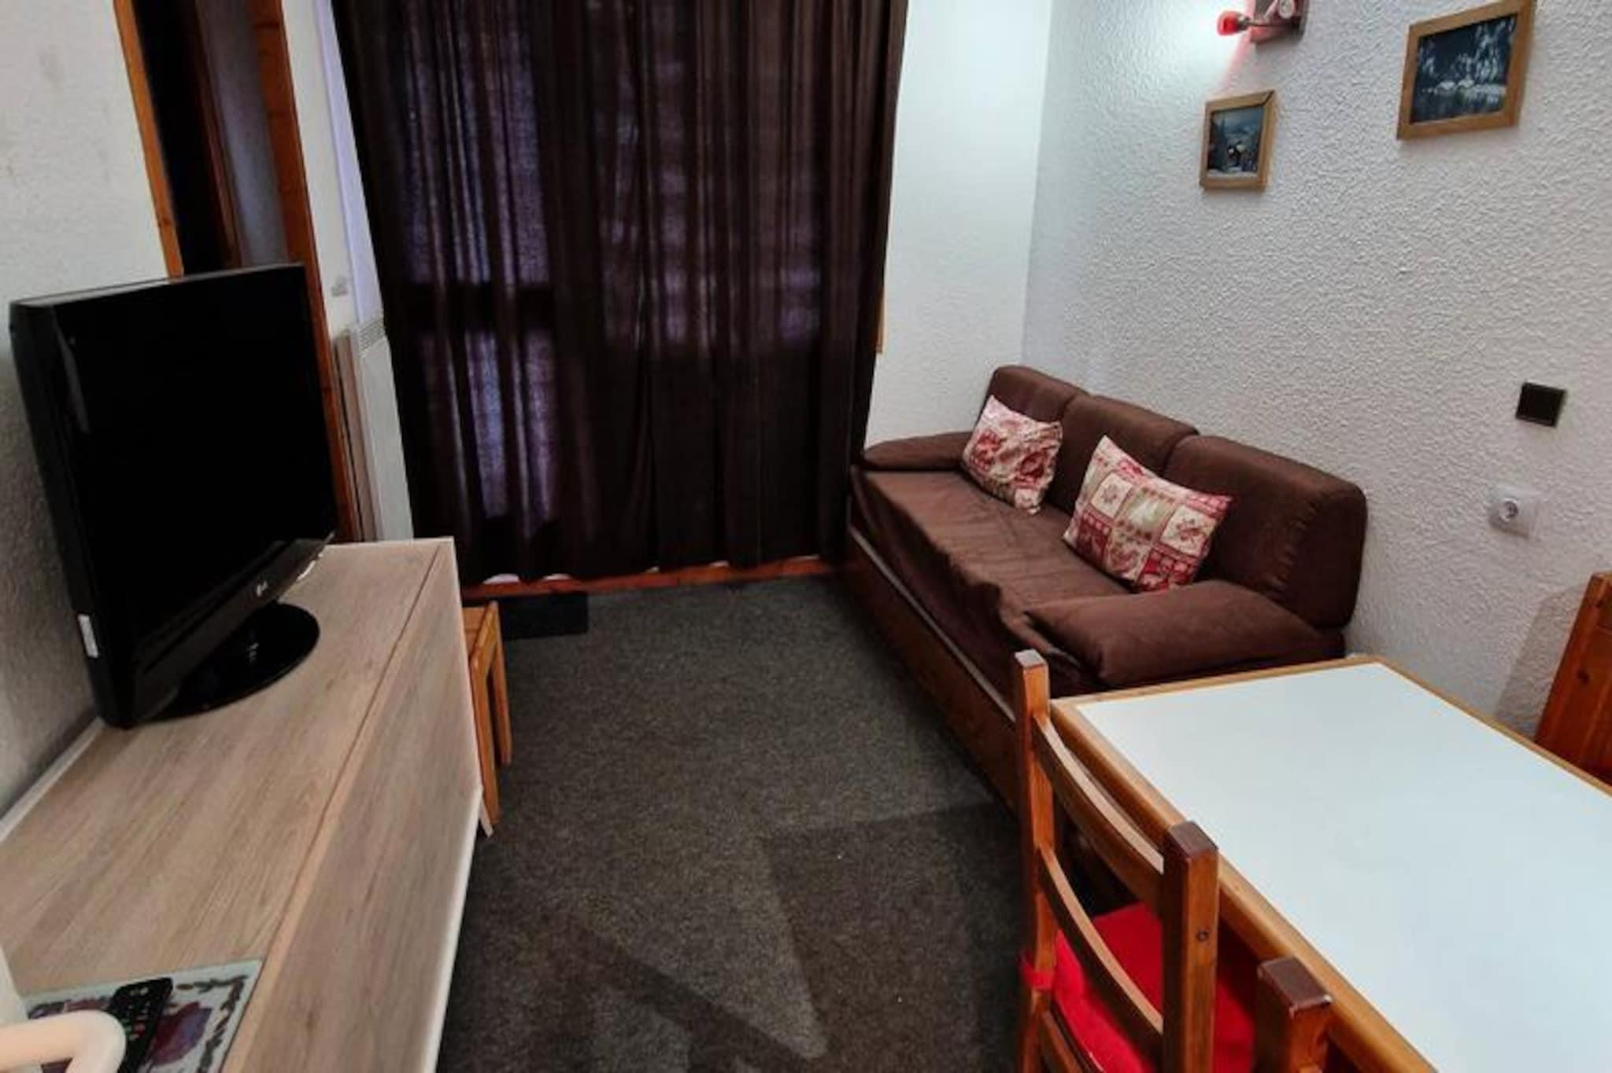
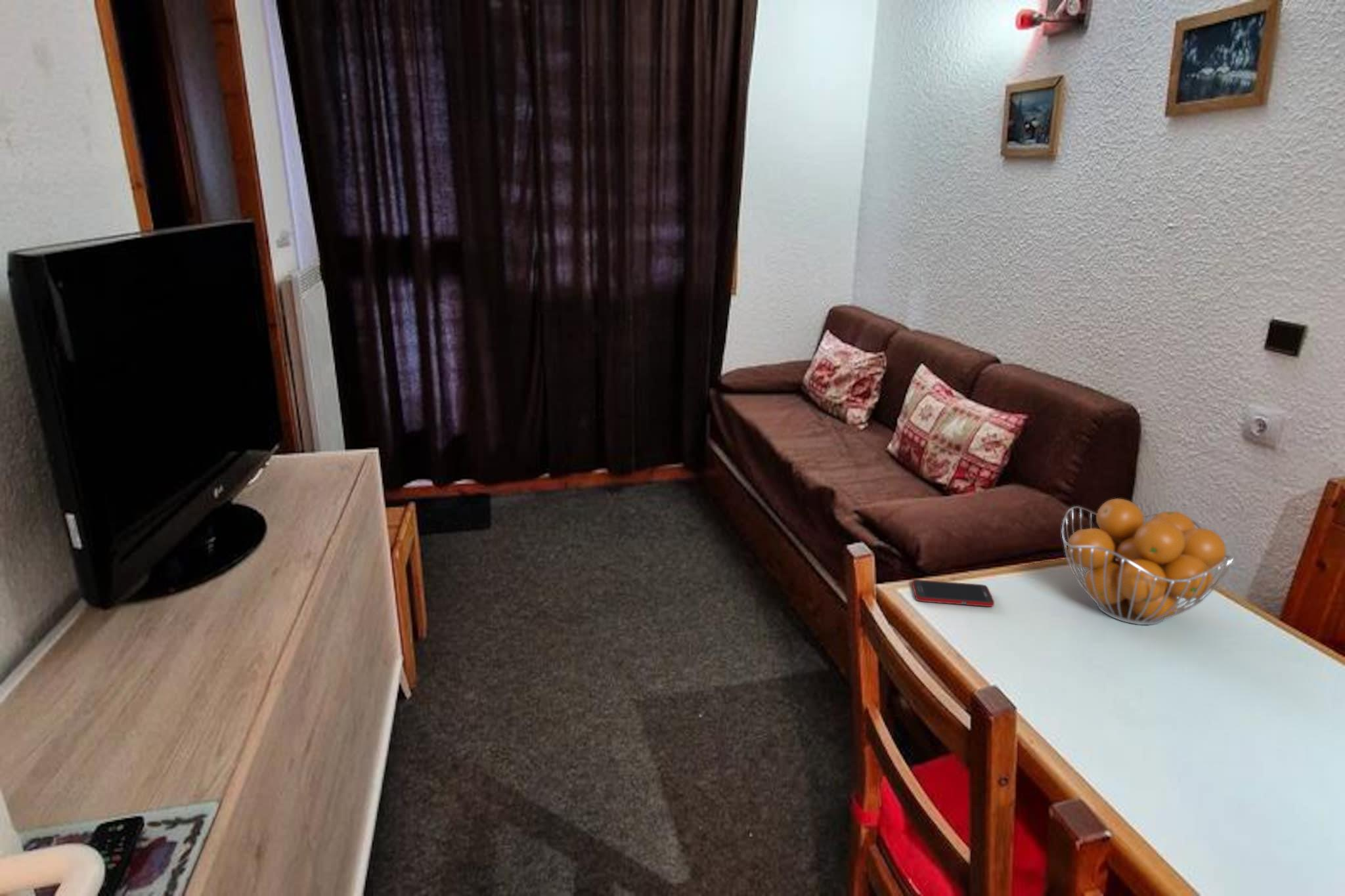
+ cell phone [912,579,995,607]
+ fruit basket [1061,498,1235,626]
